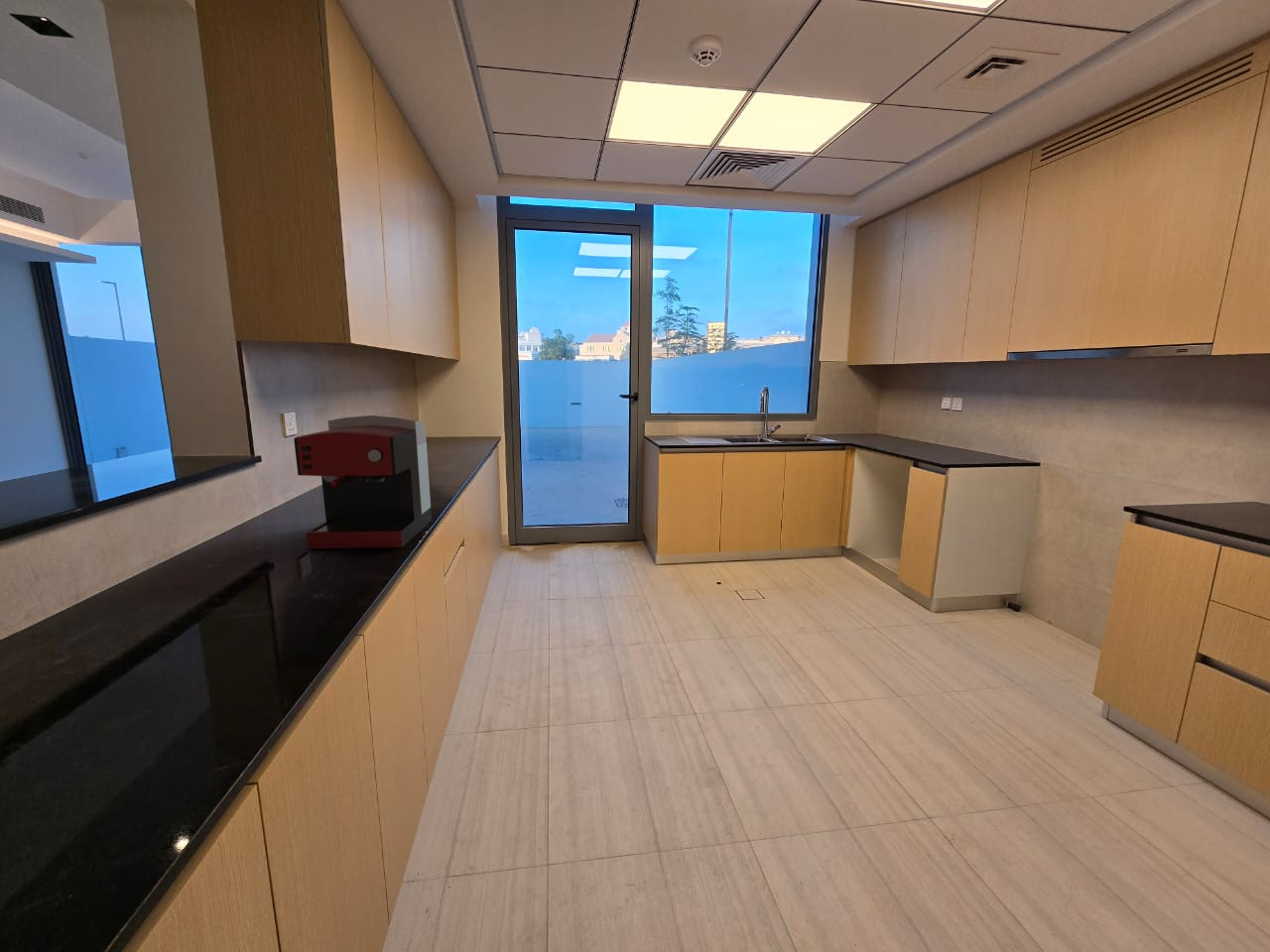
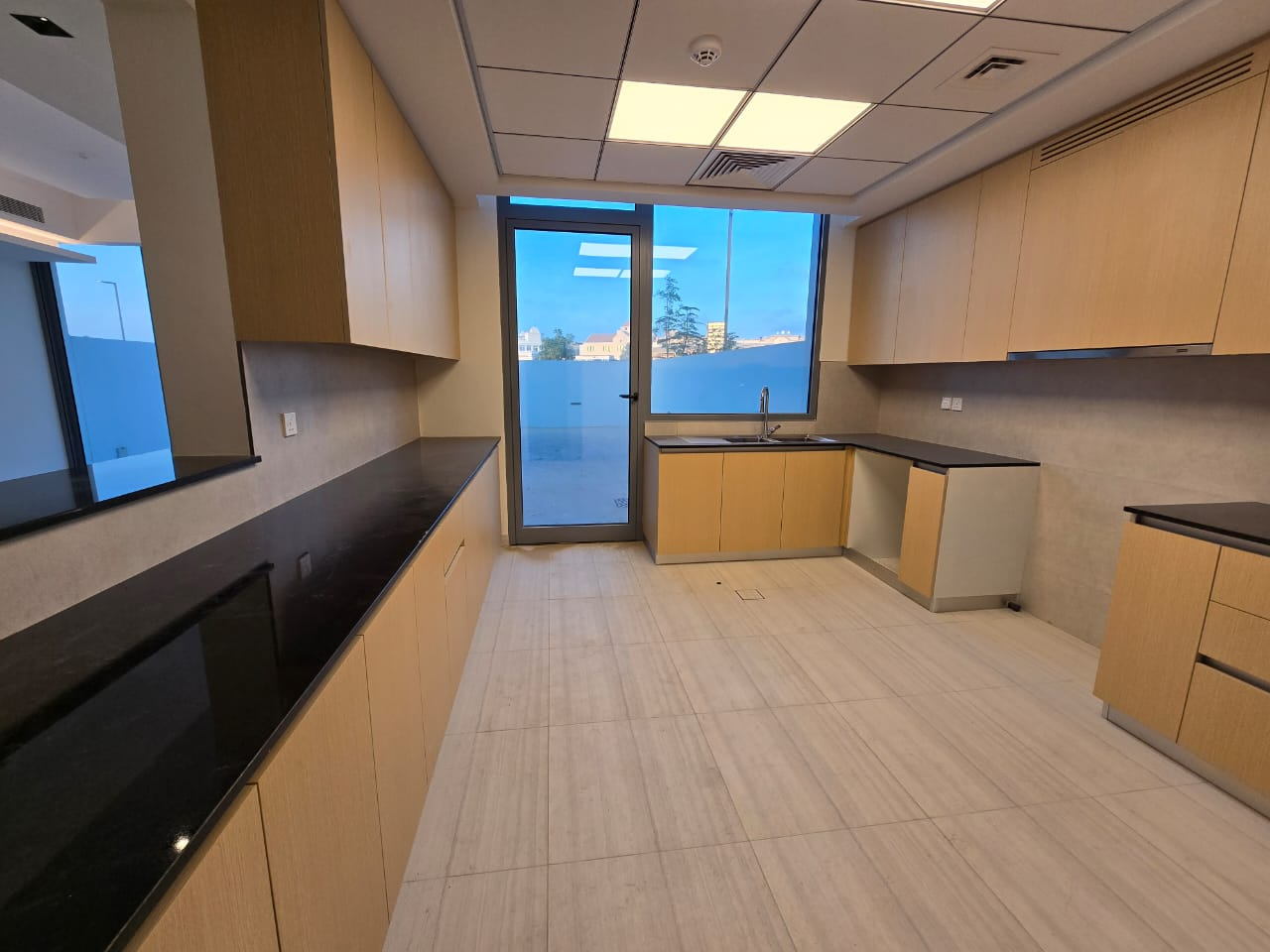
- coffee maker [293,415,433,549]
